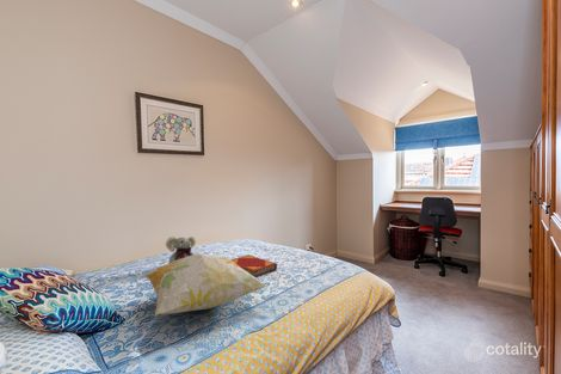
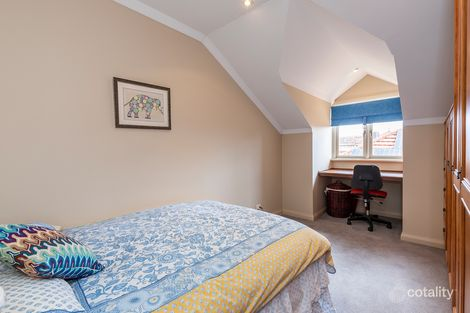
- decorative pillow [142,252,269,317]
- hardback book [230,255,278,278]
- plush elephant [165,235,197,264]
